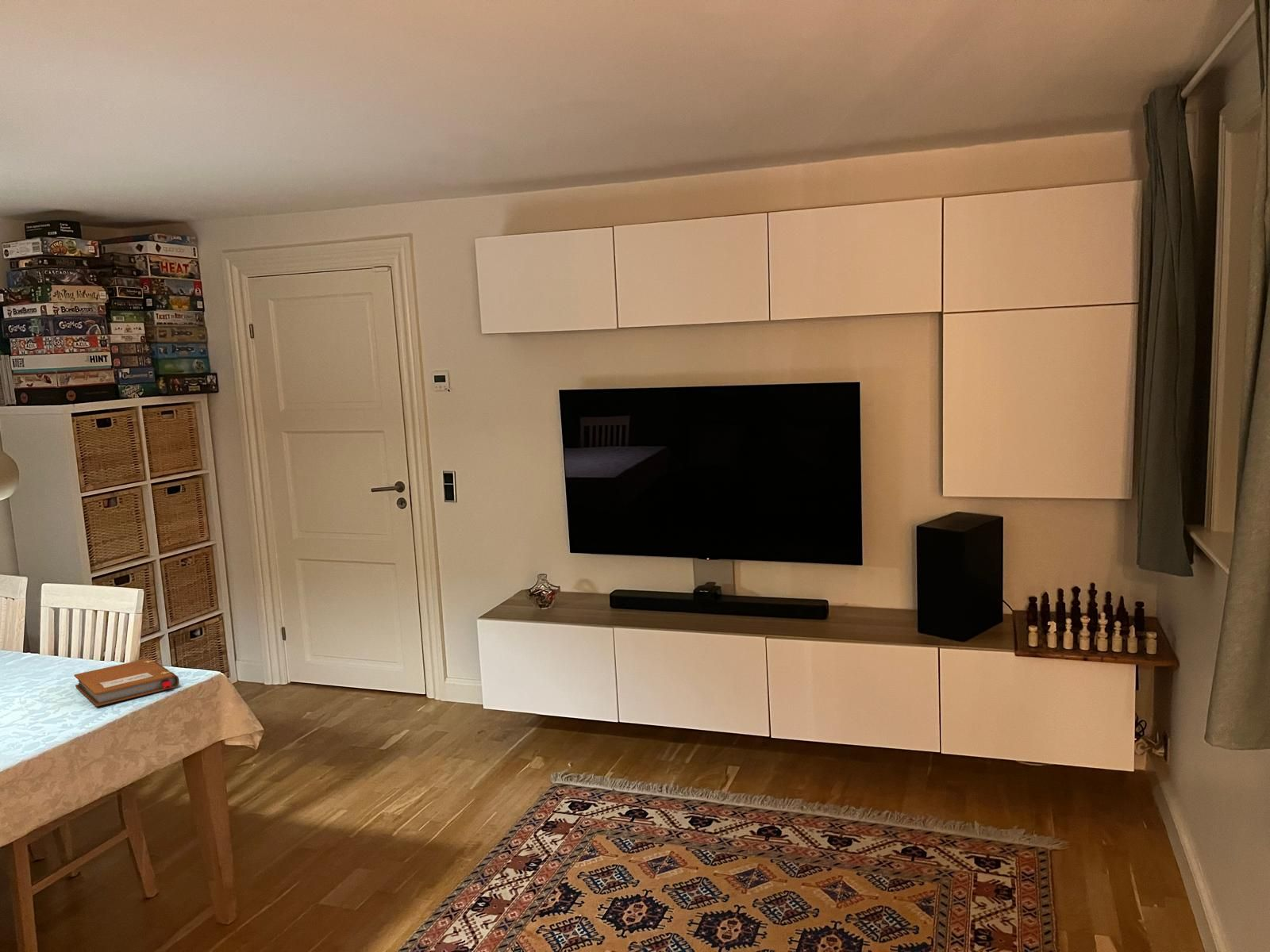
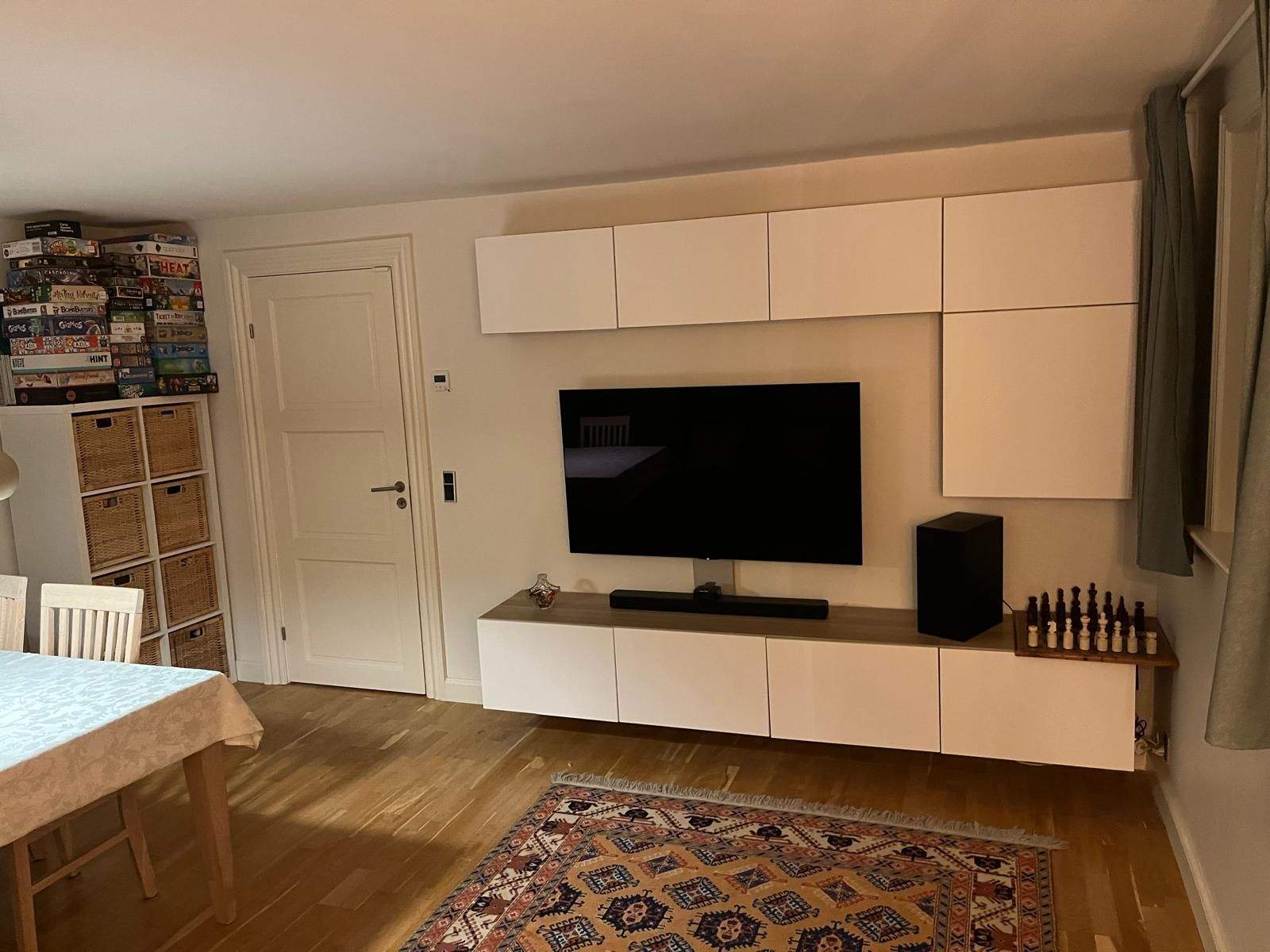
- notebook [73,658,180,707]
